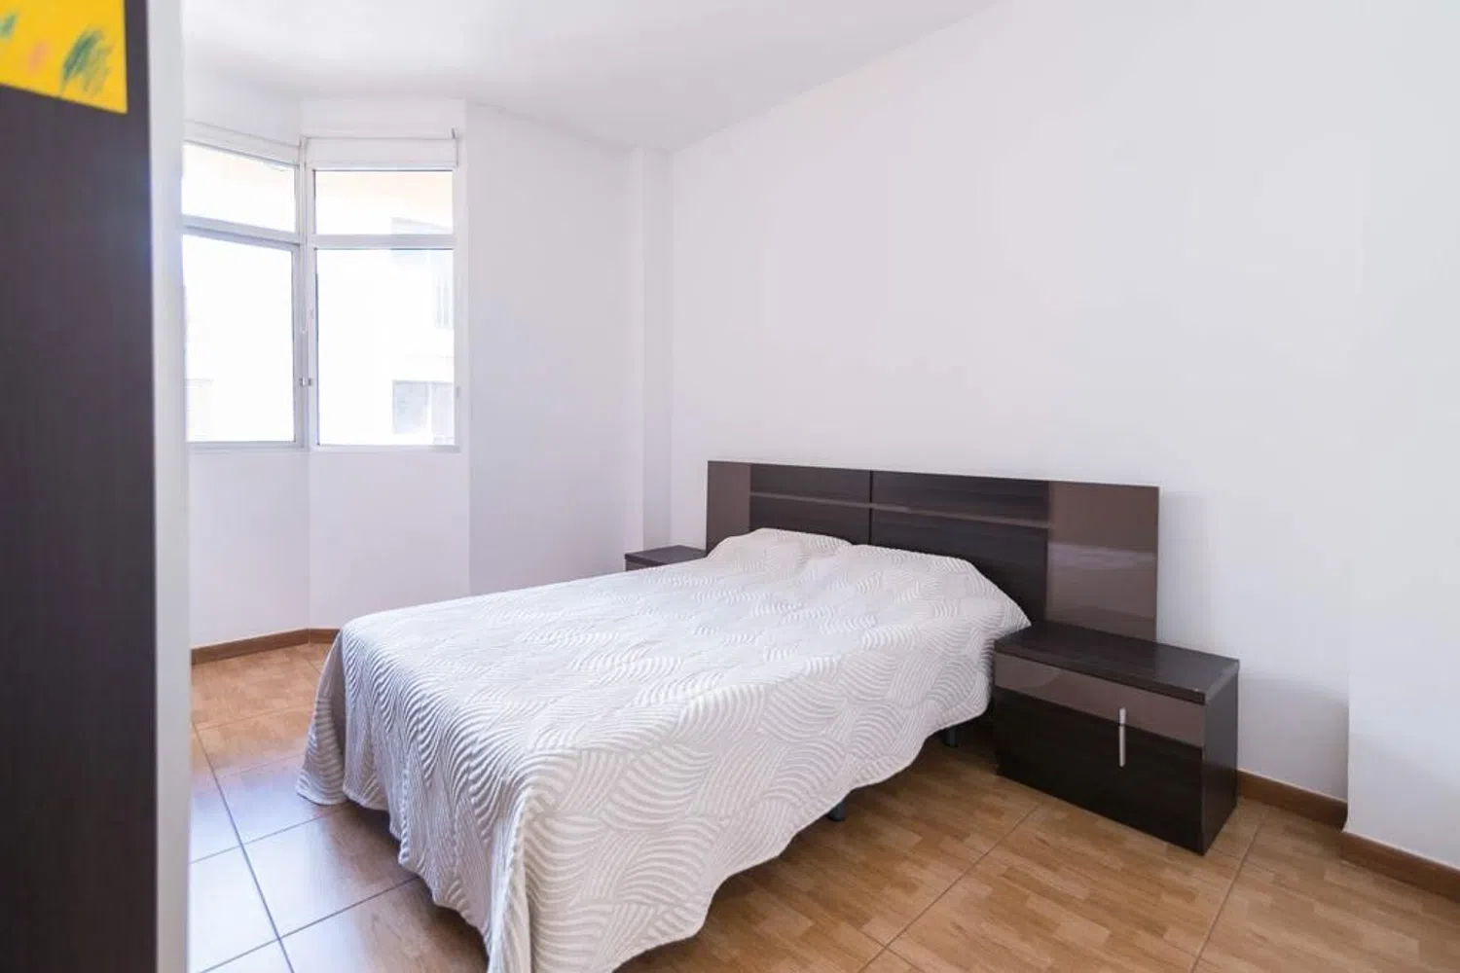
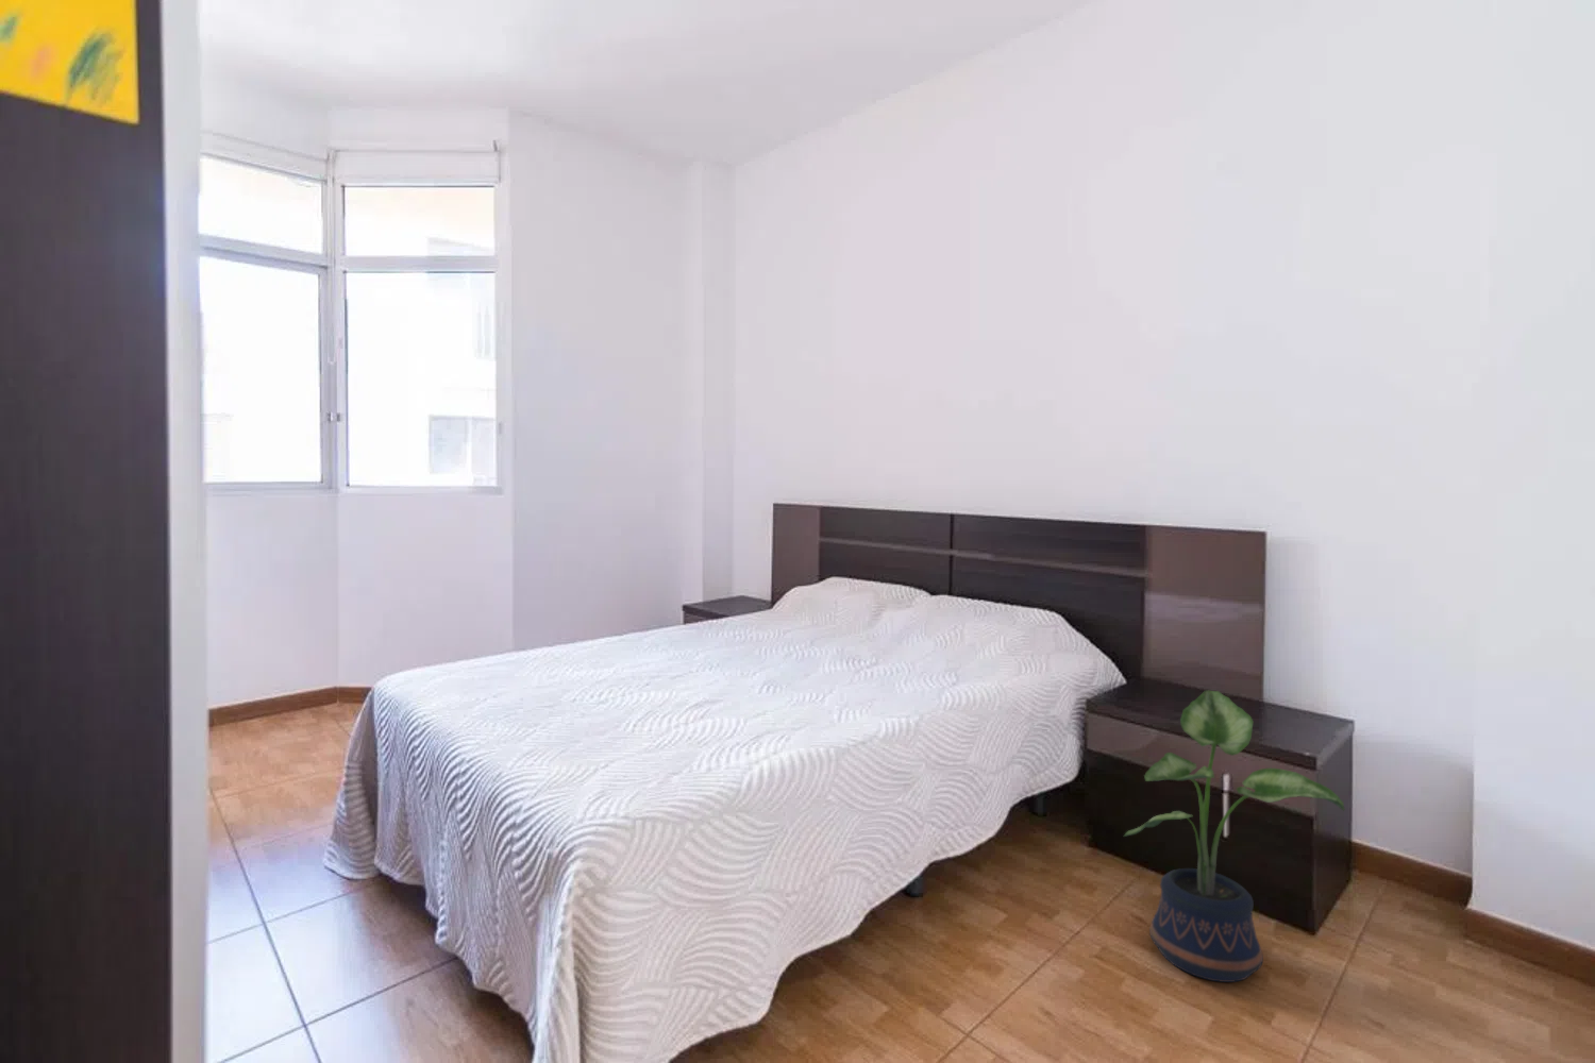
+ potted plant [1123,690,1346,984]
